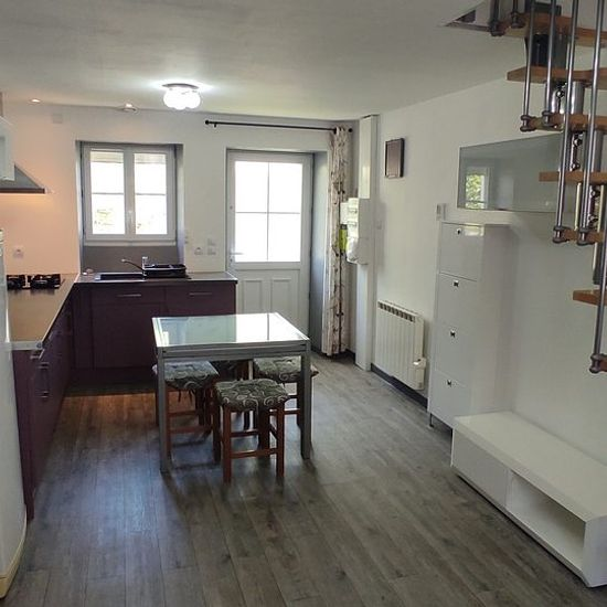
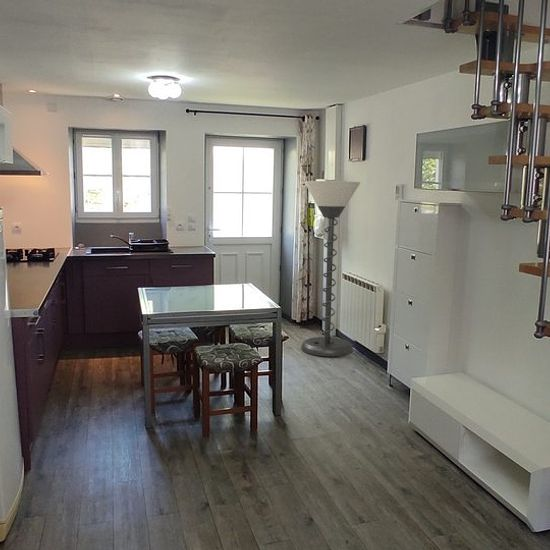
+ floor lamp [300,180,361,358]
